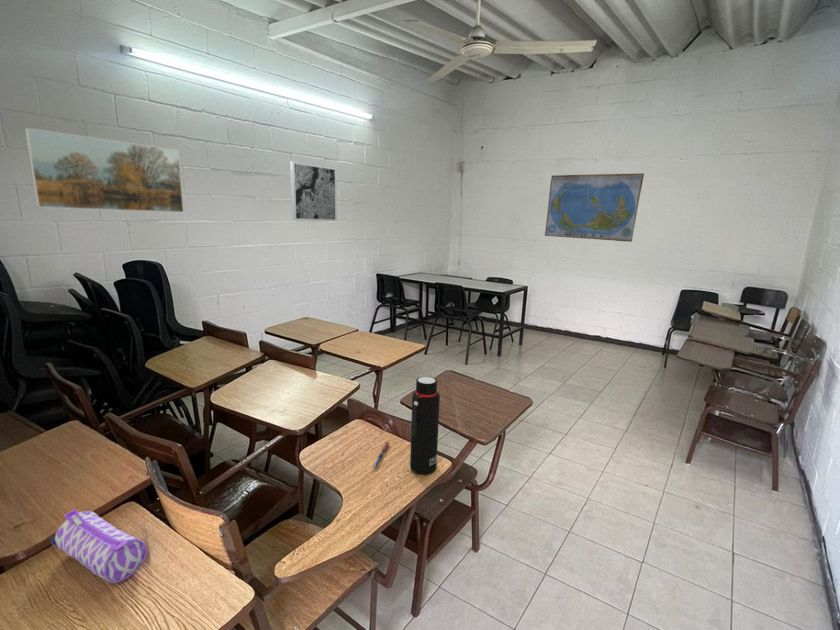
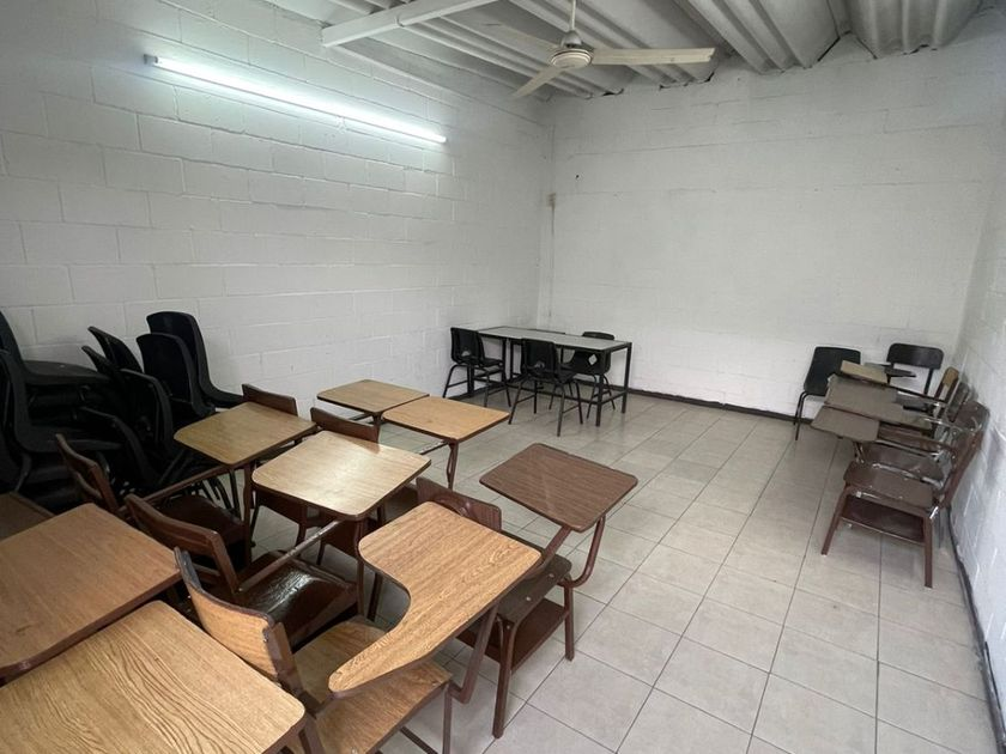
- pencil case [49,508,147,584]
- wall art [289,160,338,222]
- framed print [24,127,185,213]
- pen [371,441,391,469]
- water bottle [409,376,441,476]
- world map [544,172,645,243]
